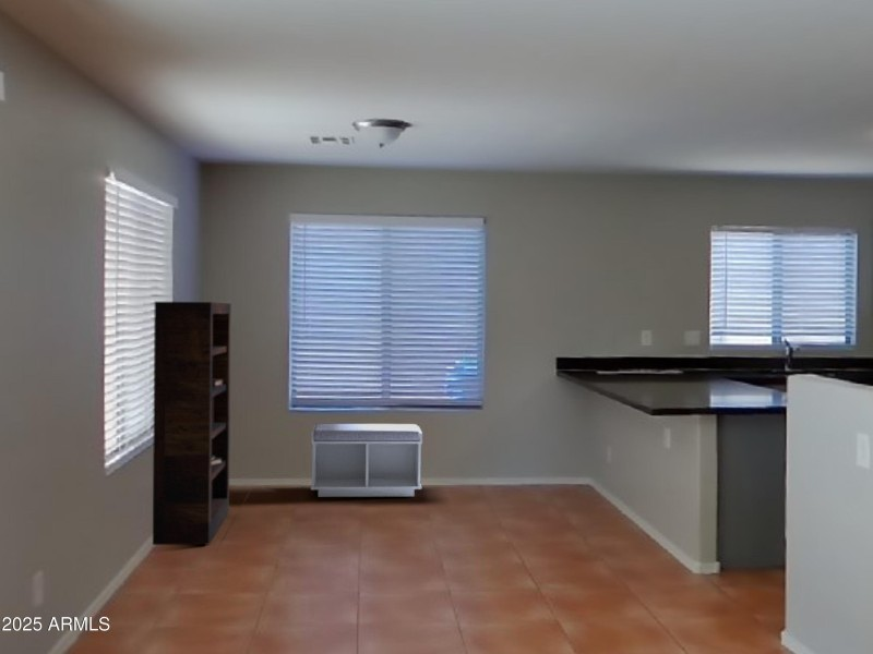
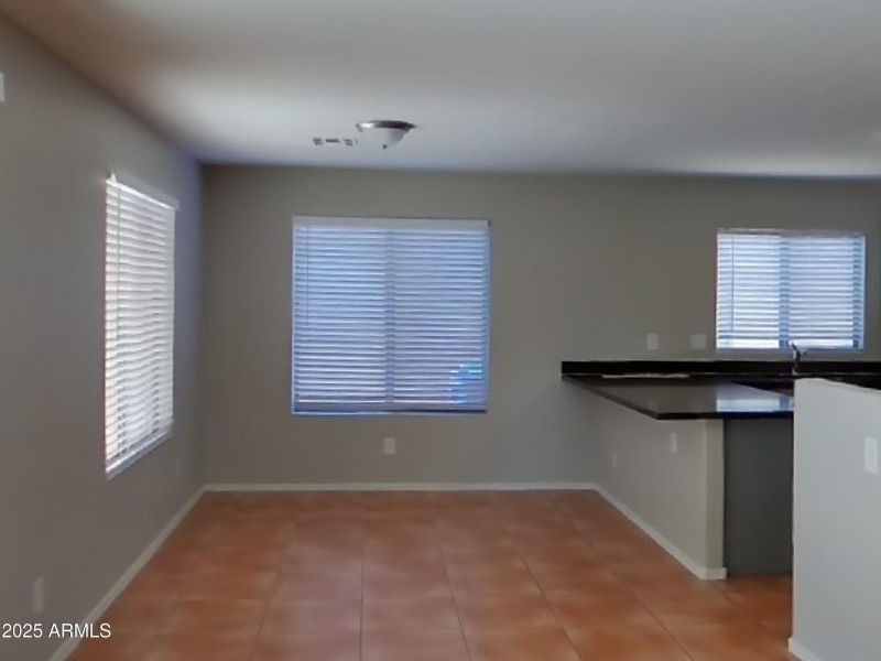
- bench [310,423,423,498]
- bookcase [152,301,231,546]
